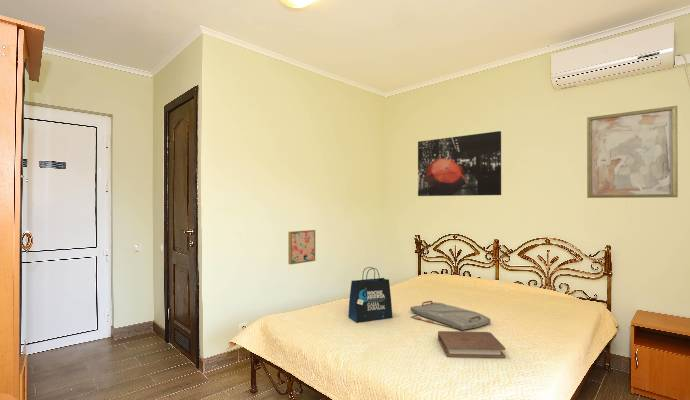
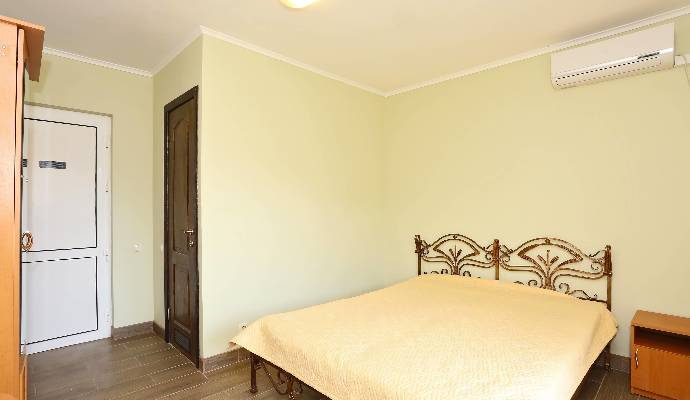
- wall art [417,130,502,197]
- tote bag [348,266,394,324]
- wall art [287,229,316,265]
- wall art [586,105,679,199]
- serving tray [409,300,492,331]
- book [437,330,507,359]
